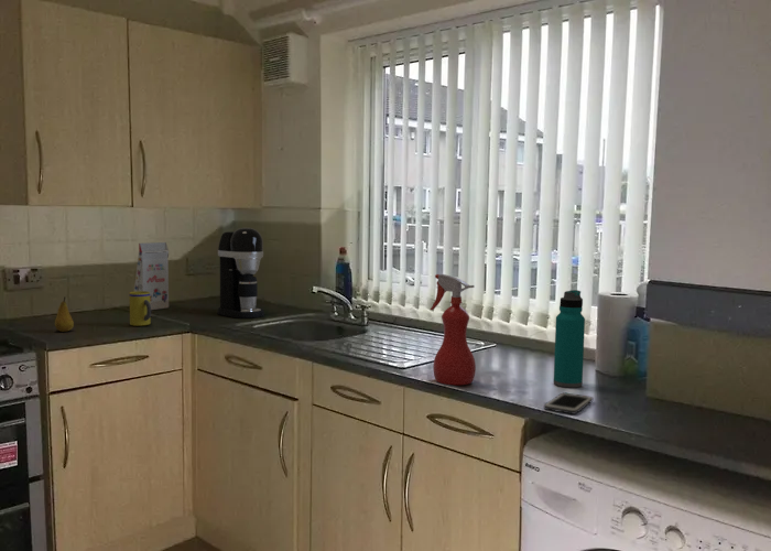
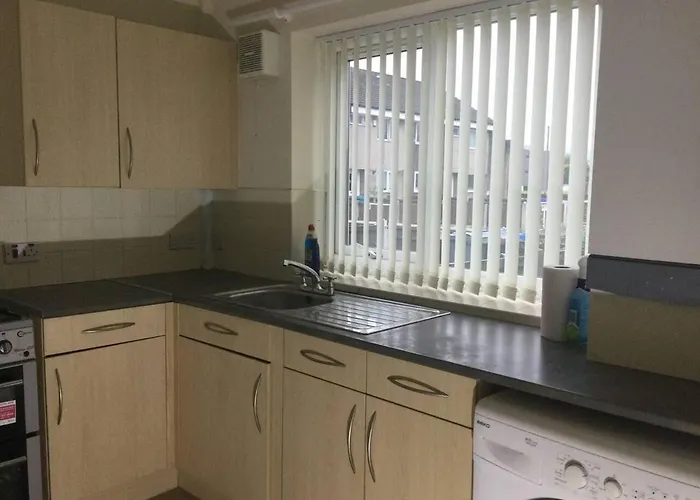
- water bottle [553,289,586,388]
- mug [129,291,152,327]
- fruit [54,295,75,333]
- cell phone [543,391,594,415]
- spray bottle [430,273,477,386]
- gift box [133,241,170,311]
- coffee maker [216,227,265,320]
